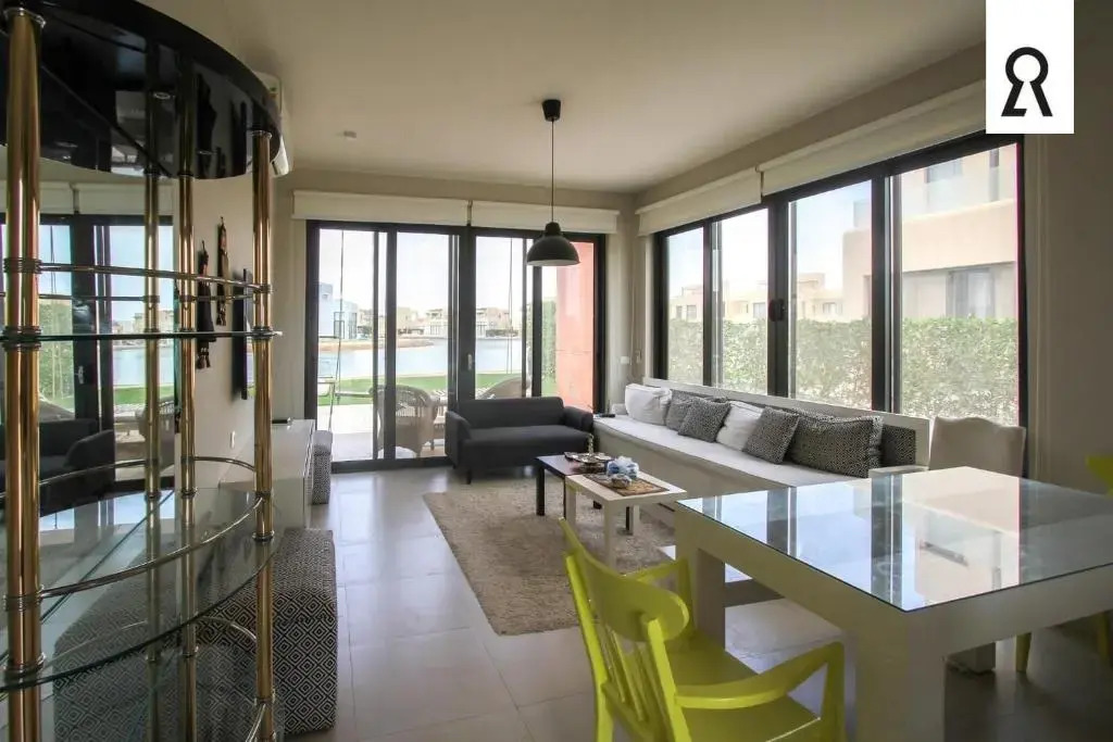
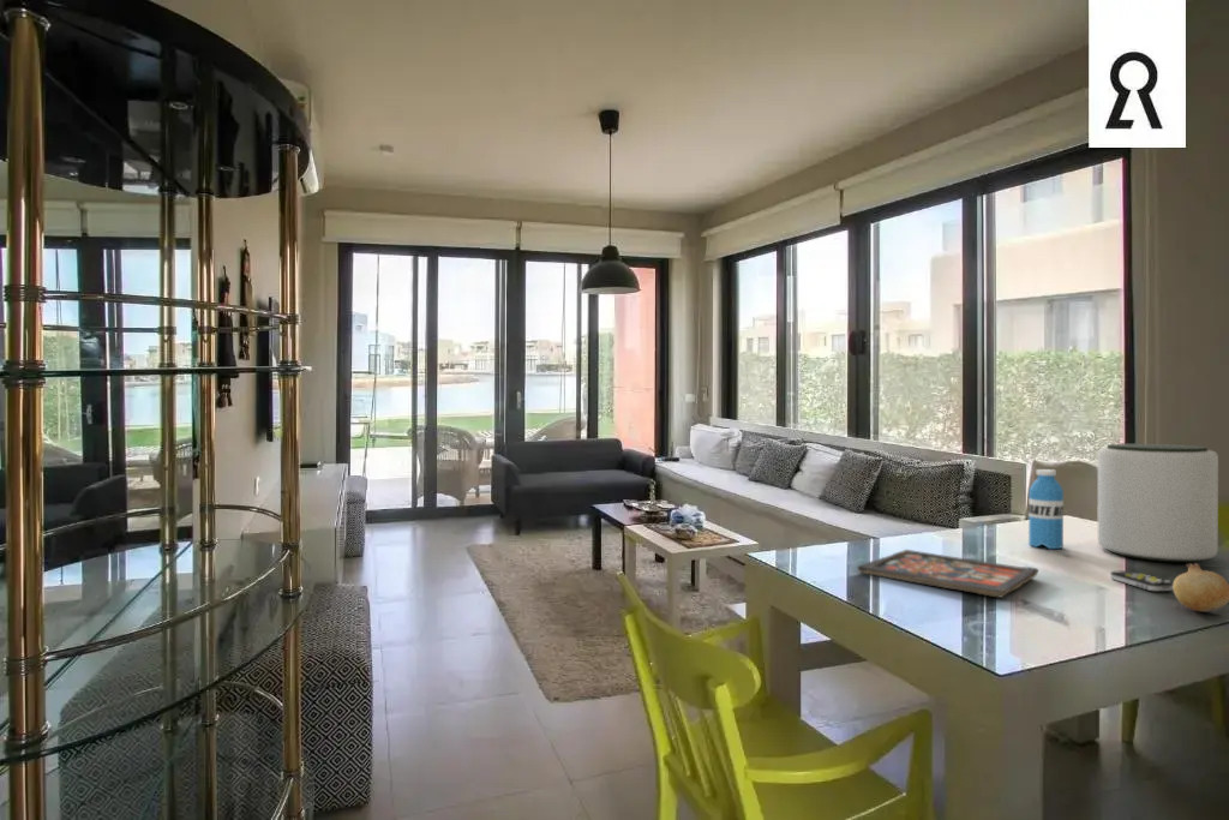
+ fruit [1173,562,1229,612]
+ water bottle [1027,468,1065,550]
+ board game [856,549,1039,599]
+ plant pot [1097,443,1219,563]
+ remote control [1109,569,1174,592]
